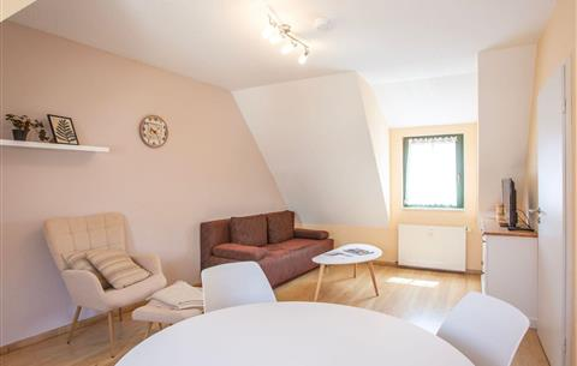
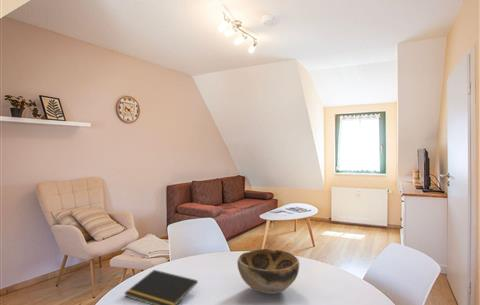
+ decorative bowl [236,248,300,295]
+ notepad [123,269,199,305]
